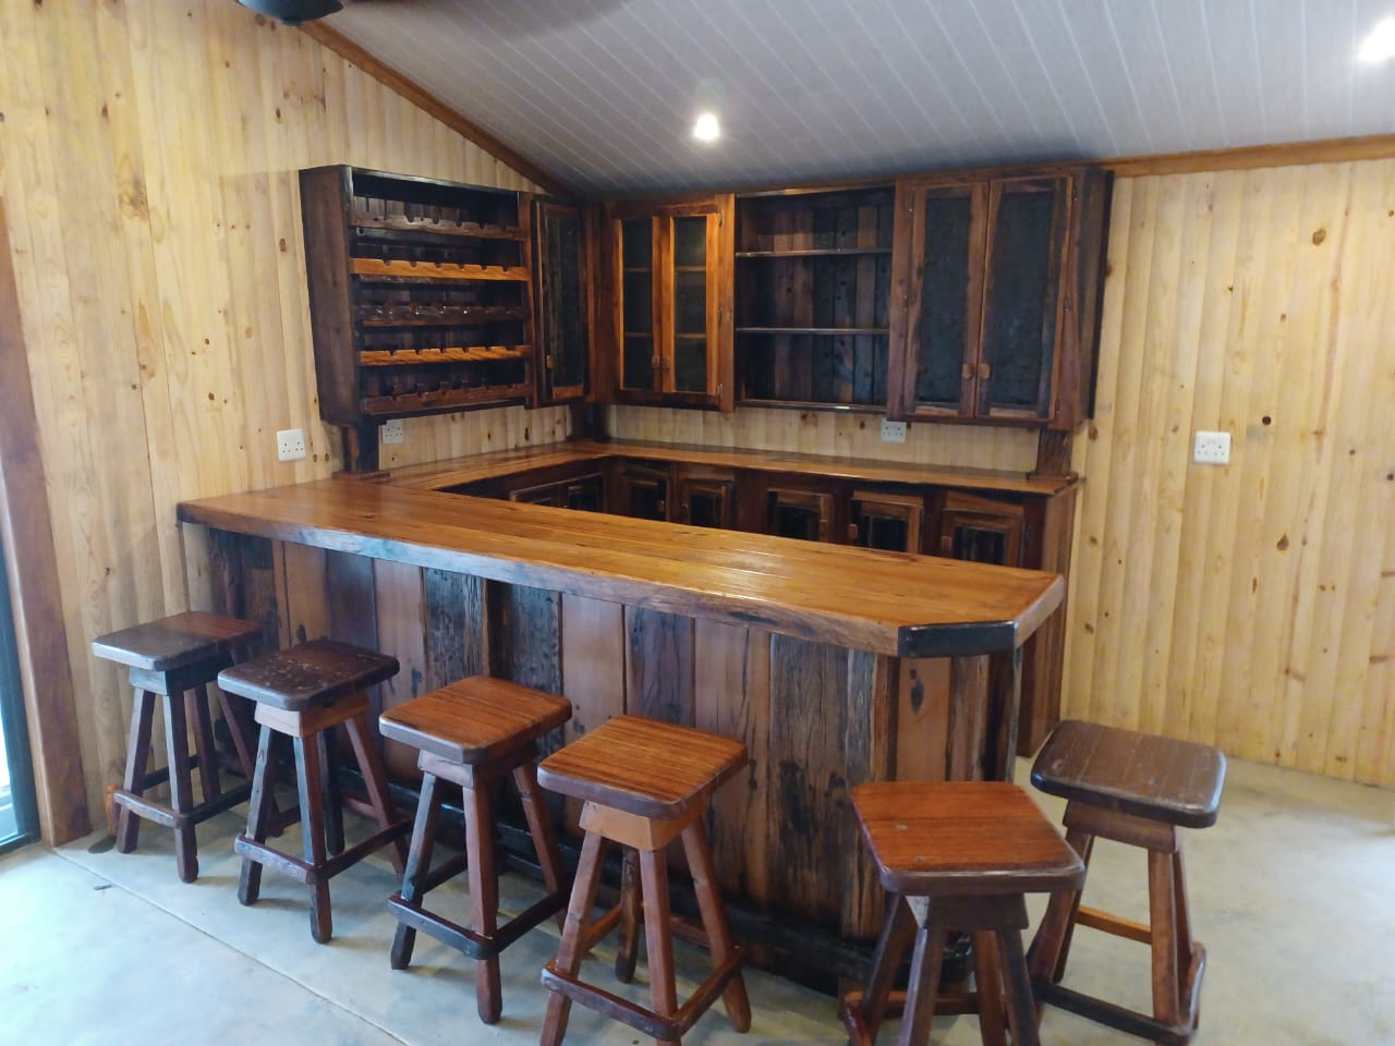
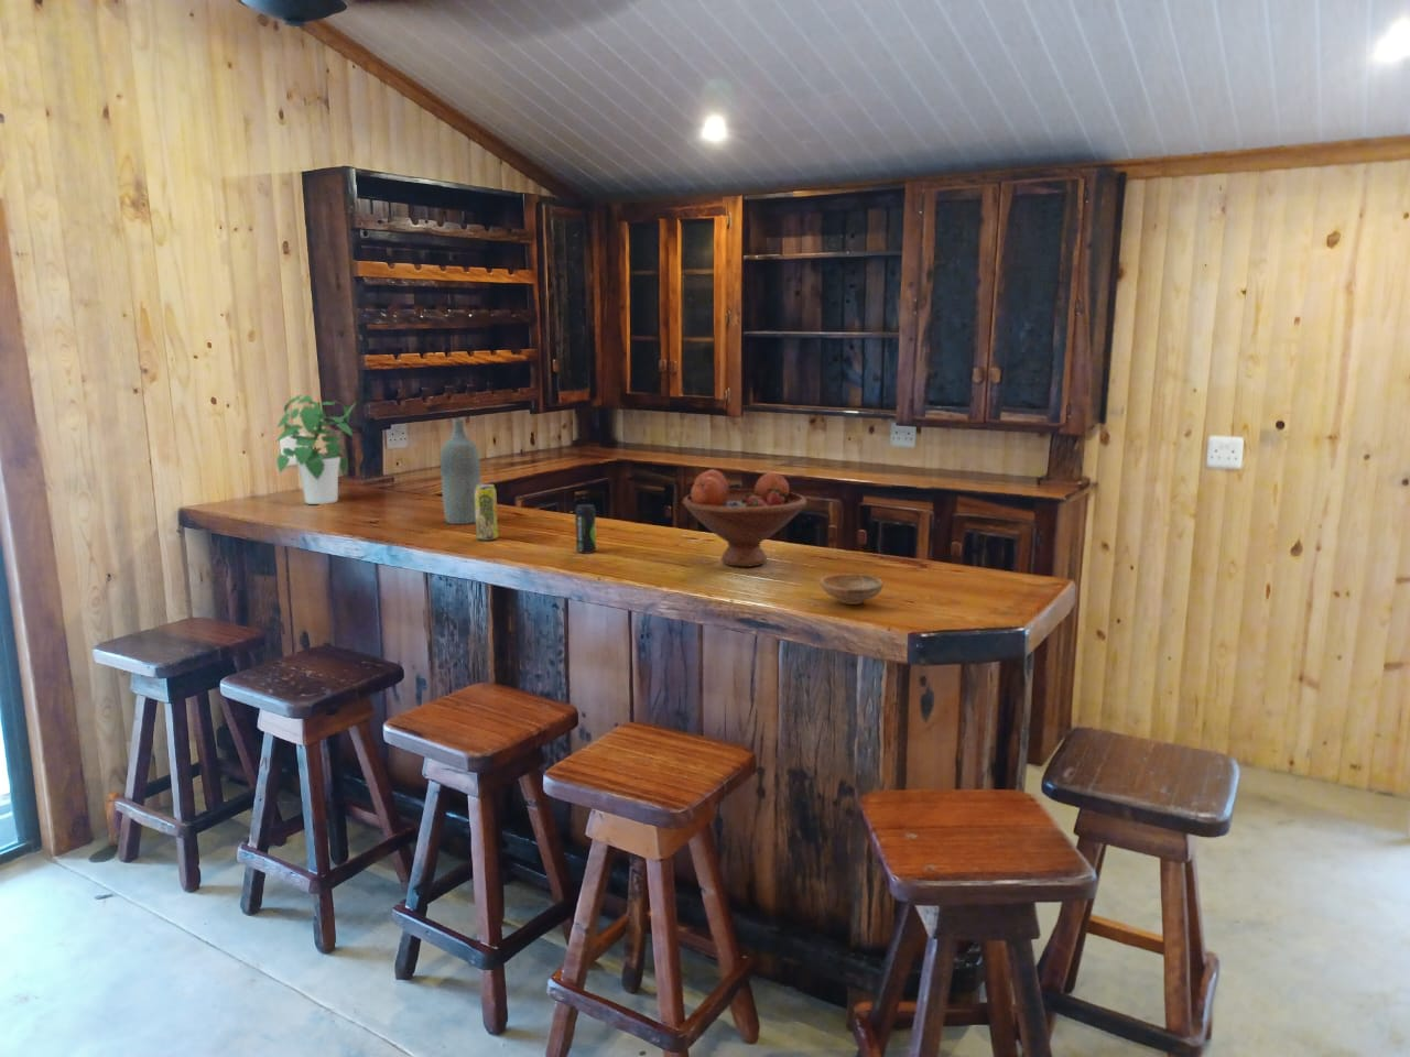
+ bowl [819,573,885,605]
+ fruit bowl [681,469,807,568]
+ beverage can [575,503,597,554]
+ beverage can [475,482,498,542]
+ potted plant [275,393,357,505]
+ bottle [440,419,482,525]
